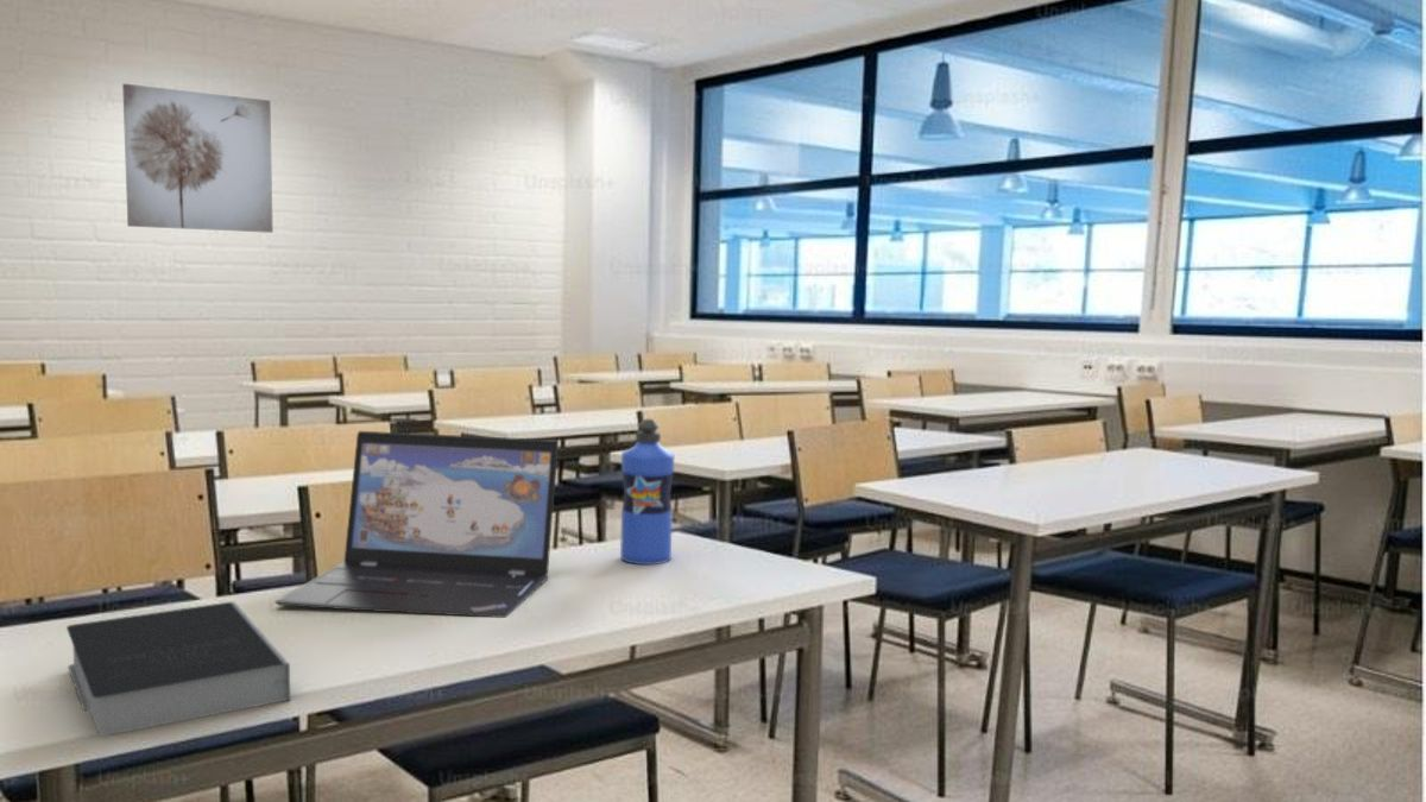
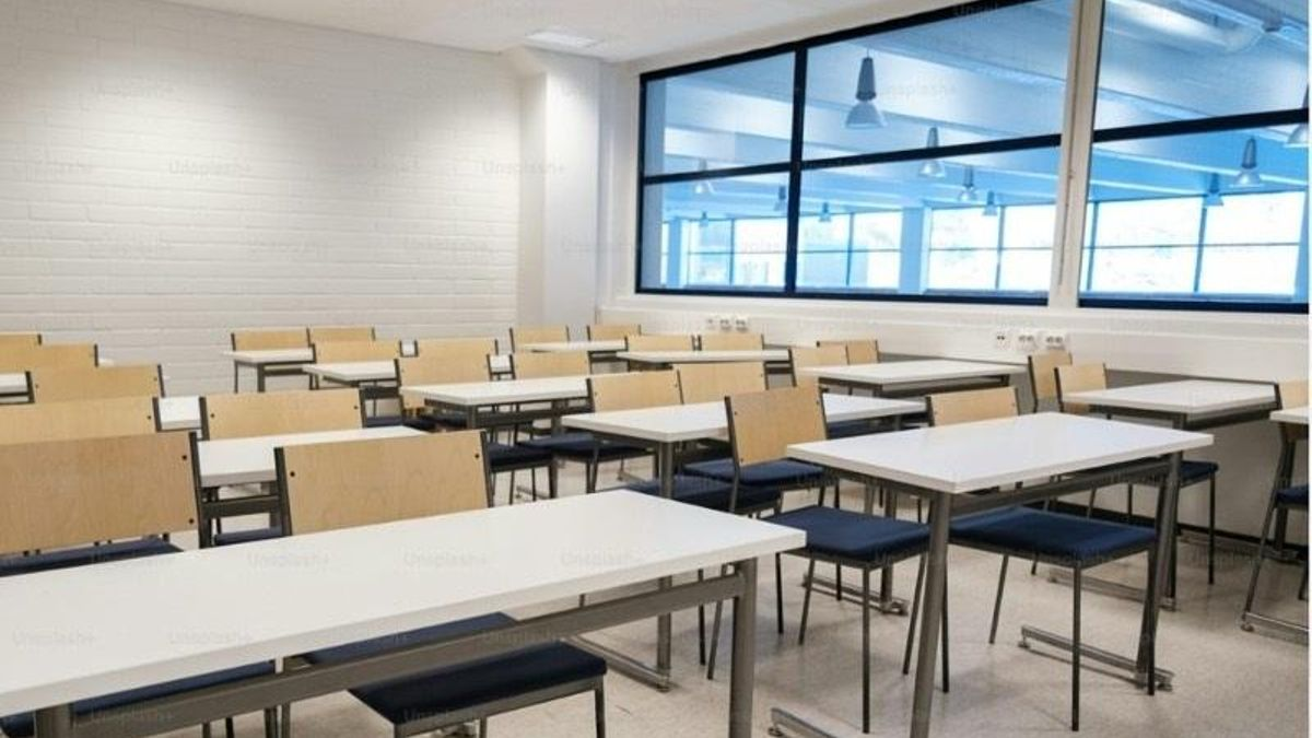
- water bottle [619,418,675,566]
- laptop [273,430,560,619]
- book [65,600,291,737]
- wall art [121,82,275,234]
